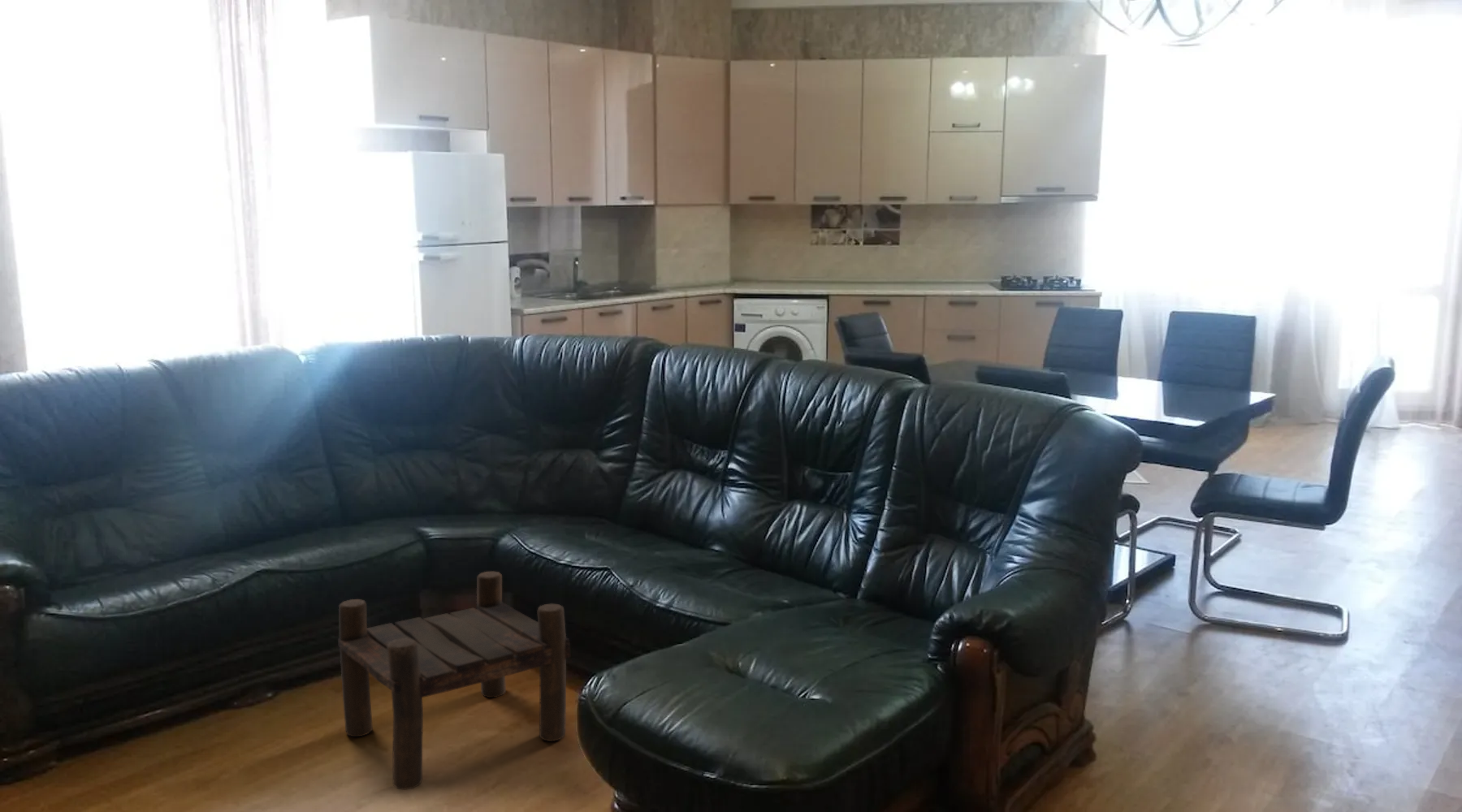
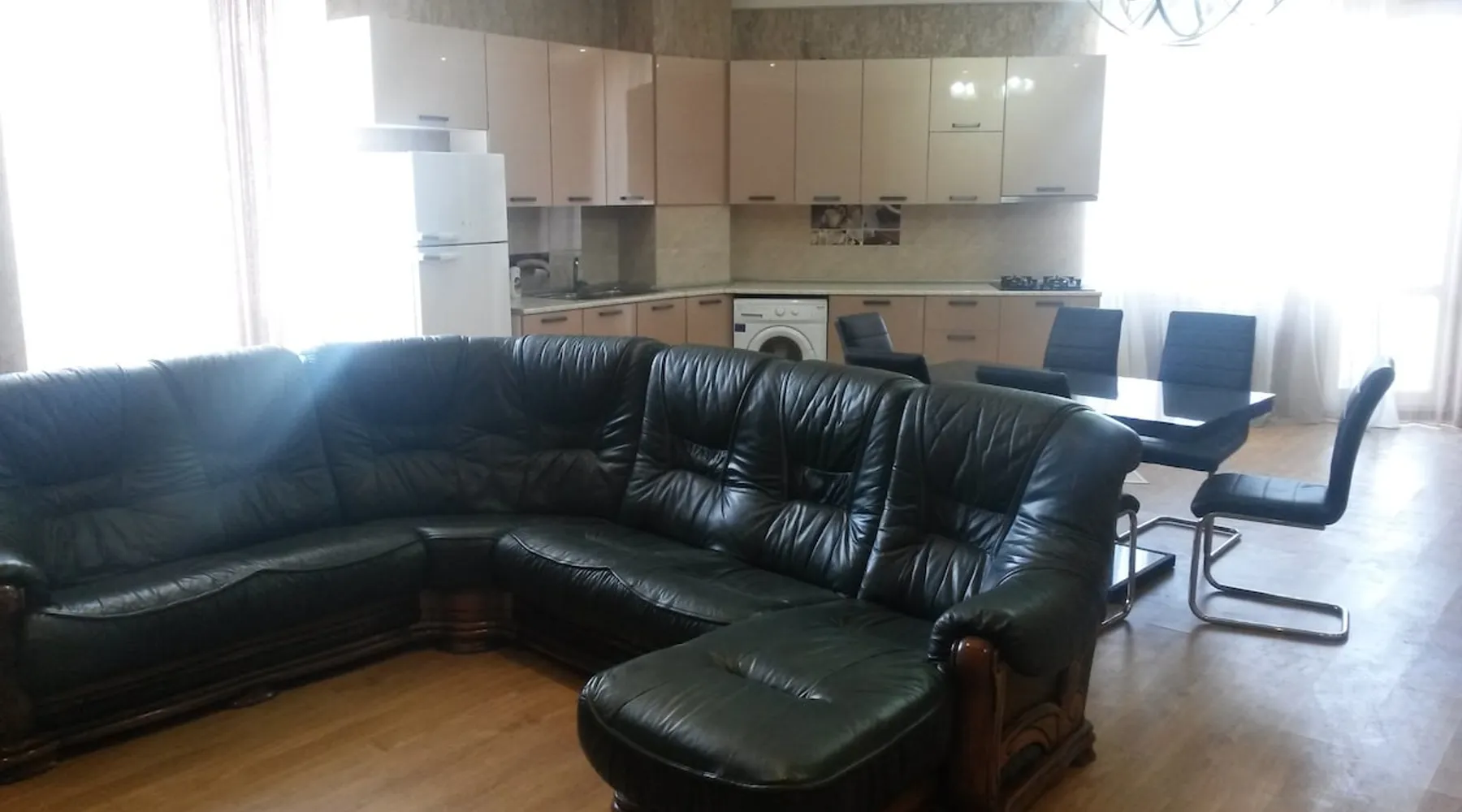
- stool [337,571,571,791]
